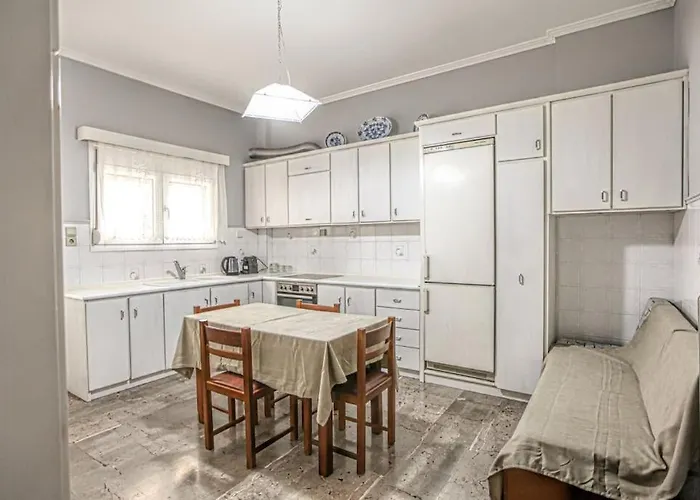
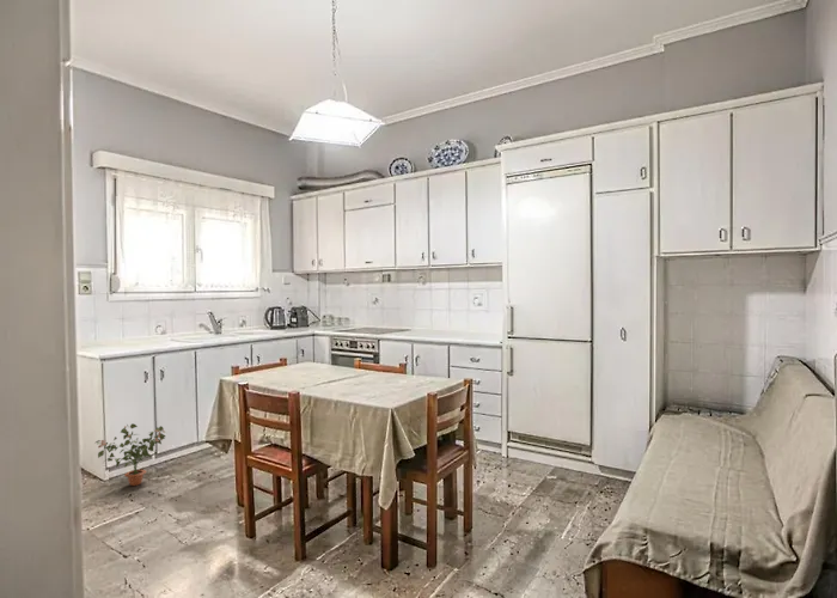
+ potted plant [93,422,167,487]
